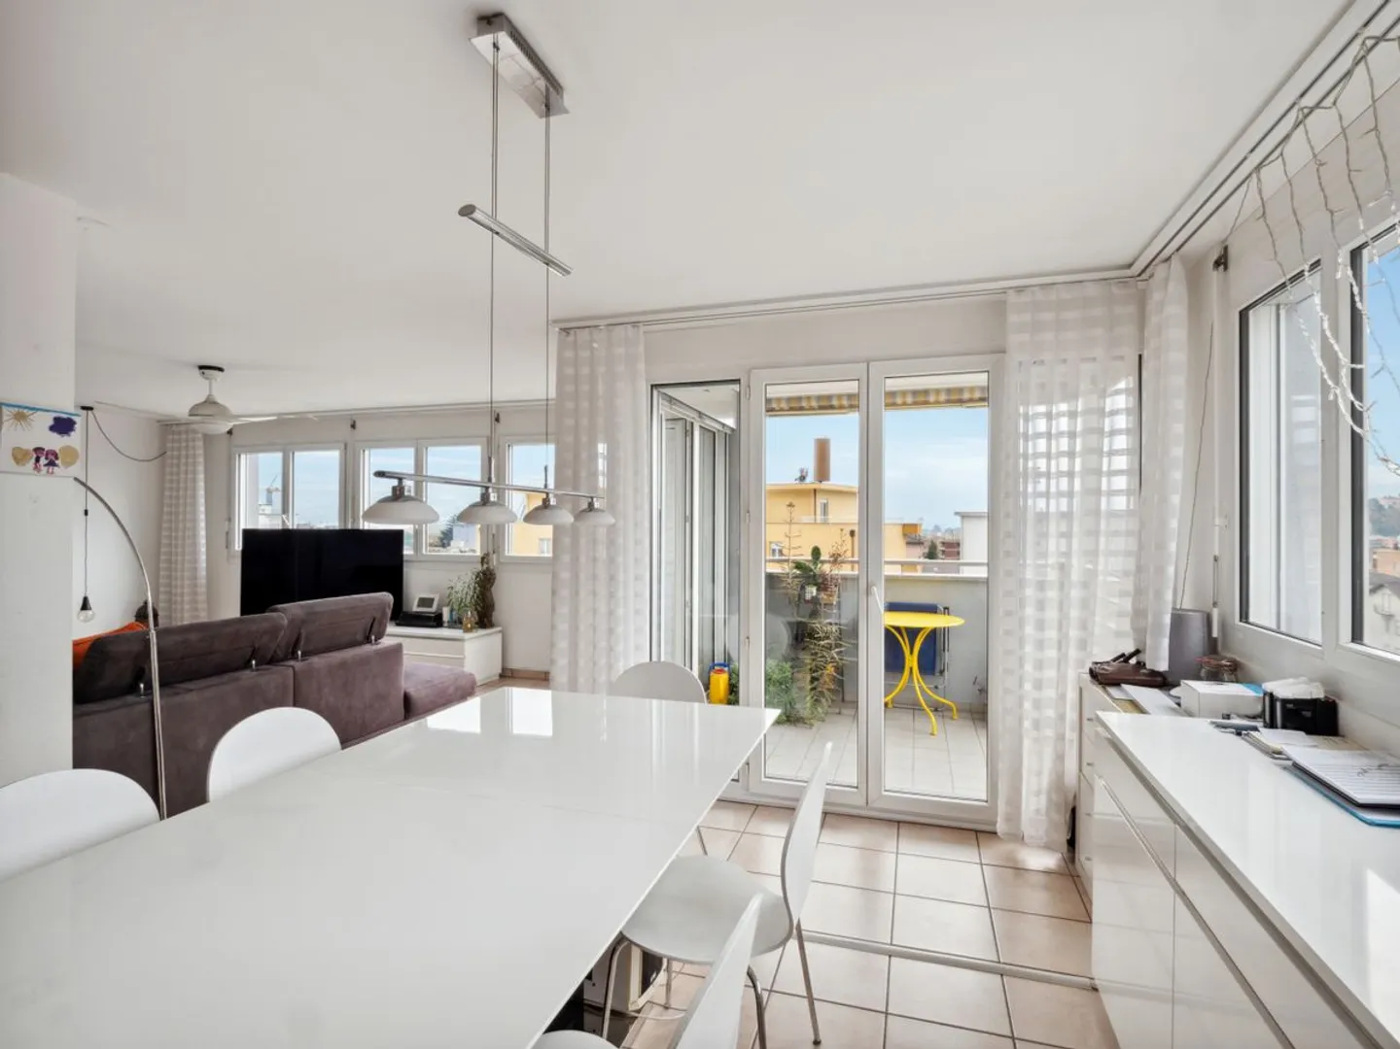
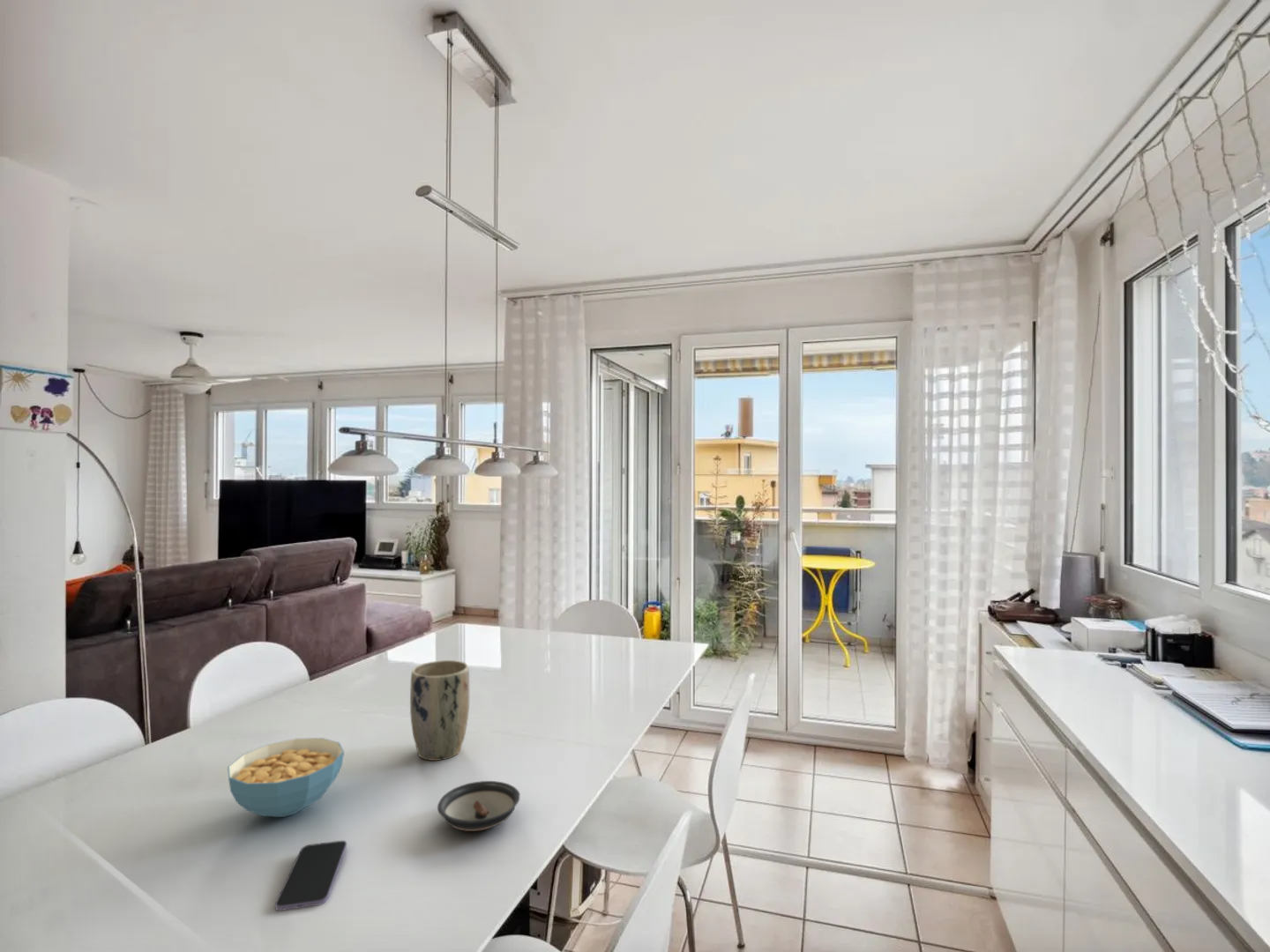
+ smartphone [274,840,347,911]
+ plant pot [409,659,470,762]
+ cereal bowl [227,737,345,818]
+ saucer [437,780,521,832]
